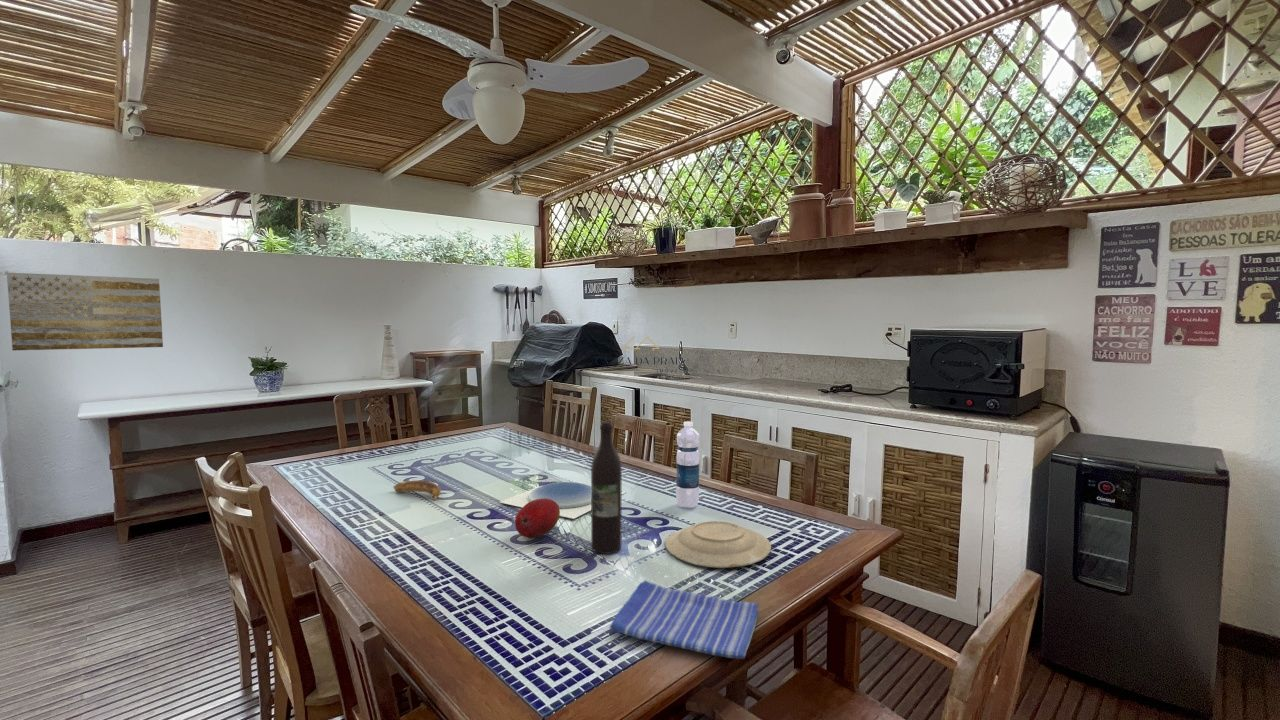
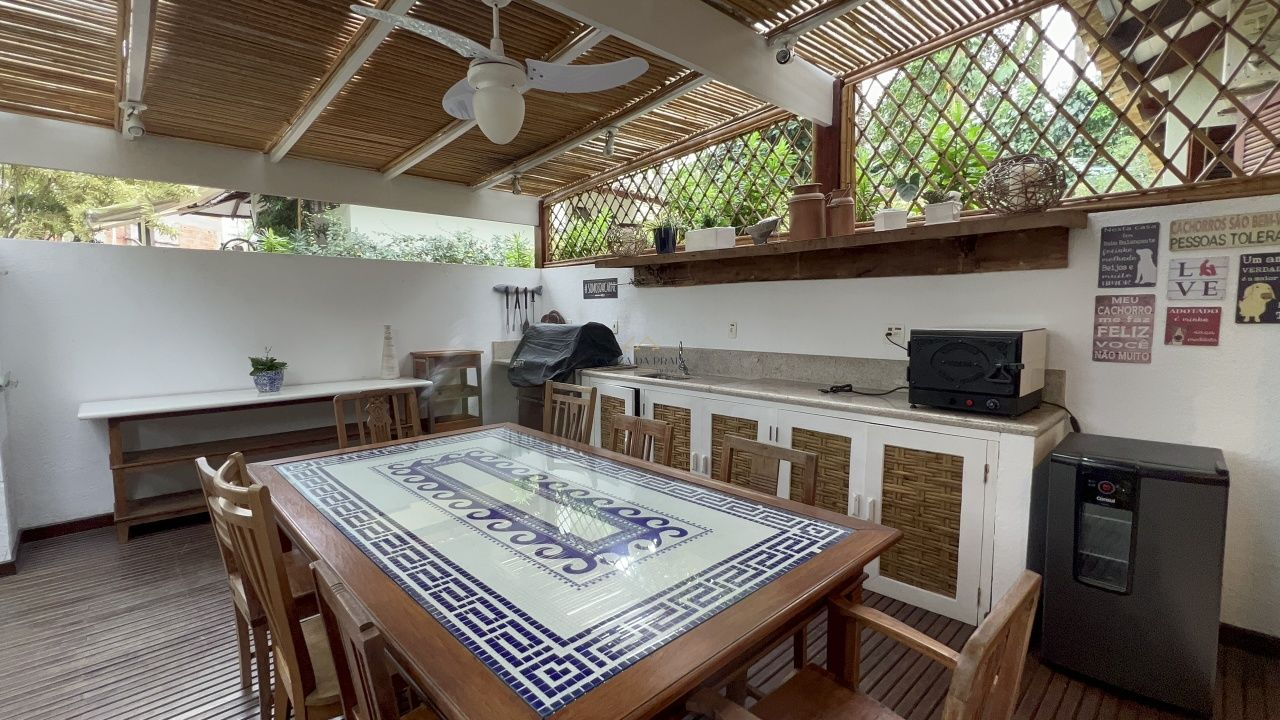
- plate [664,520,772,569]
- fruit [514,498,560,539]
- plate [499,481,627,520]
- dish towel [609,579,759,660]
- wine bottle [590,421,623,555]
- banana [392,479,442,502]
- wall art [6,272,164,351]
- water bottle [675,421,701,509]
